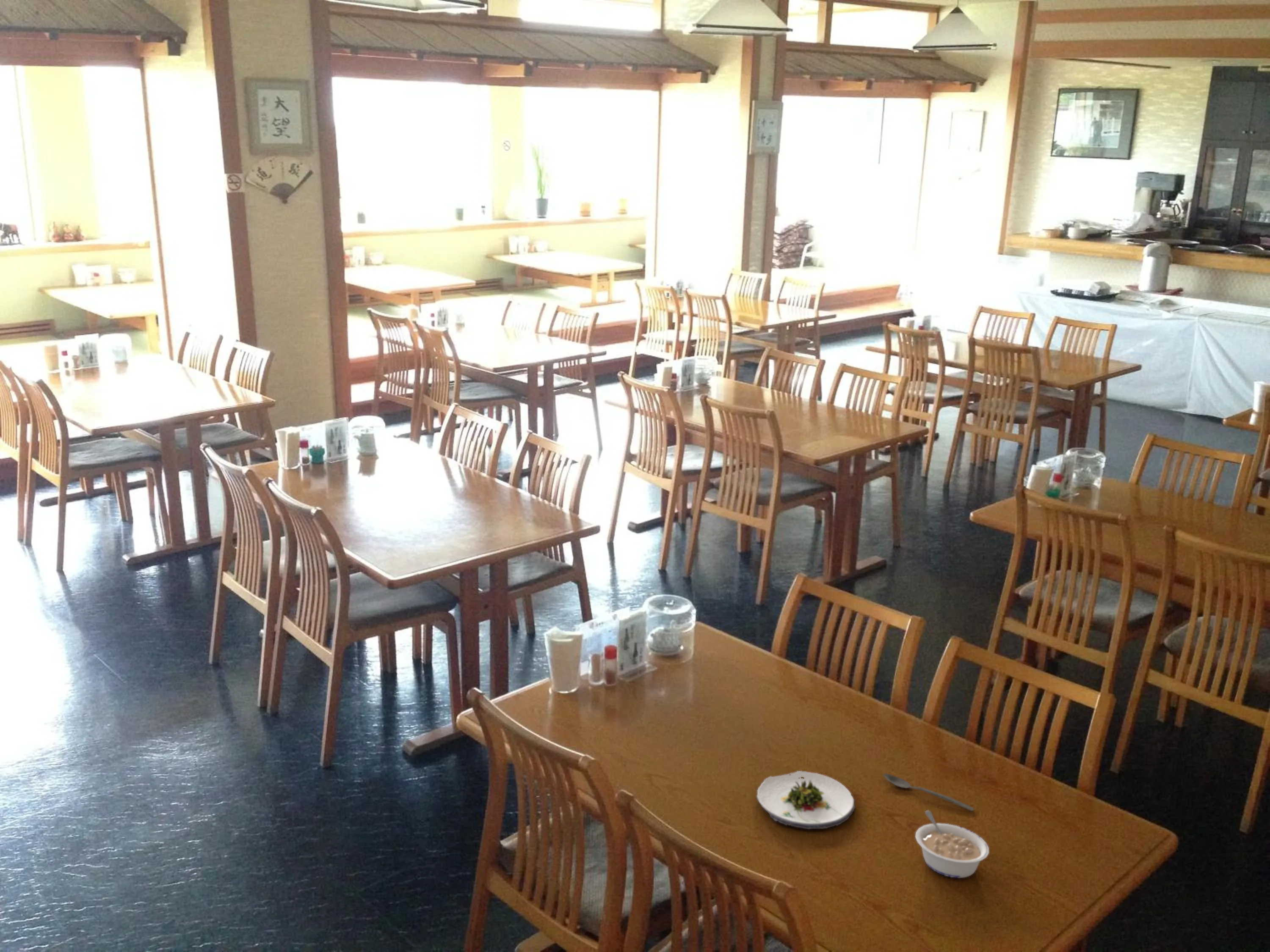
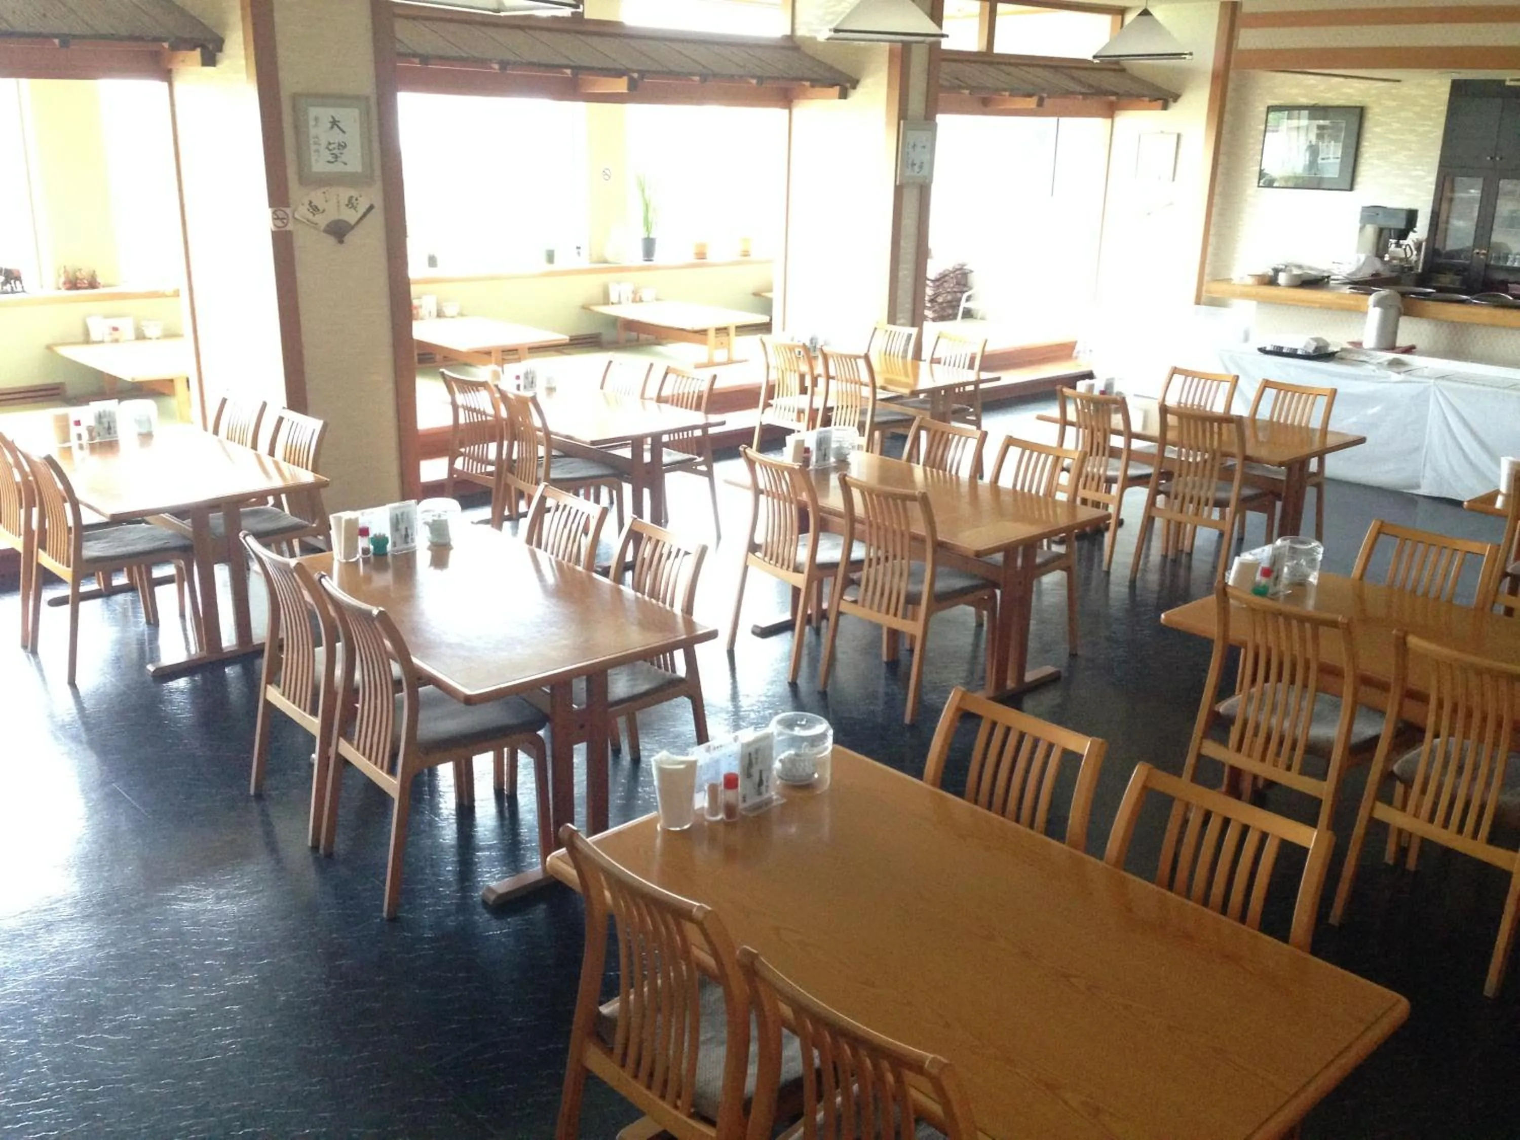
- legume [915,810,989,878]
- salad plate [756,770,856,830]
- spoon [883,773,975,812]
